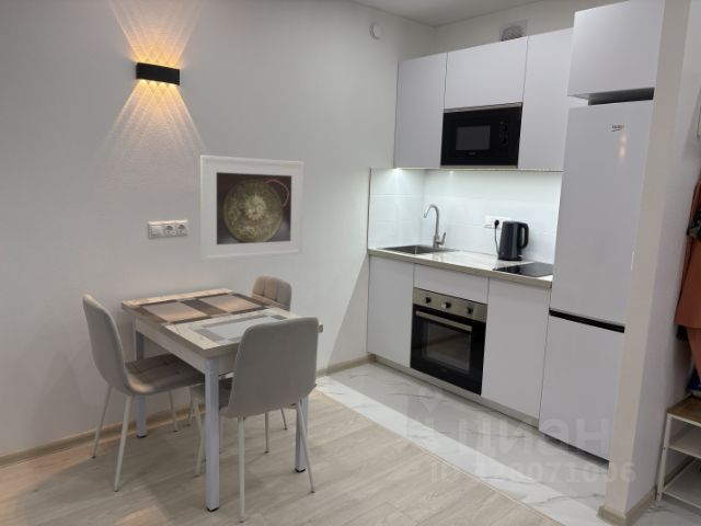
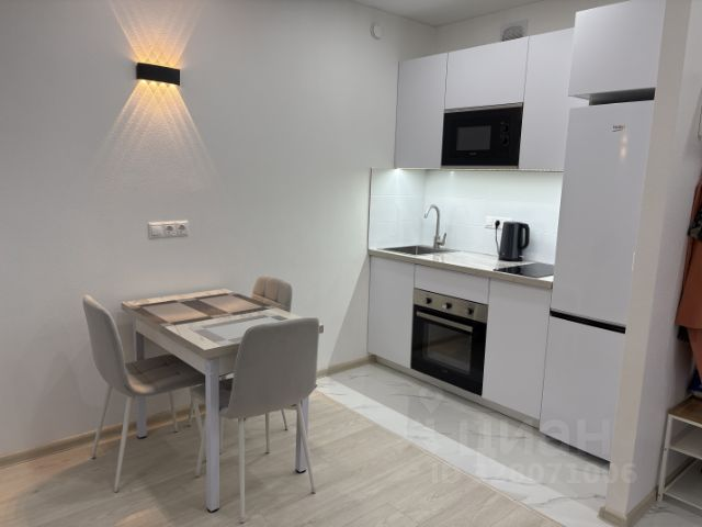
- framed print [199,155,306,262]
